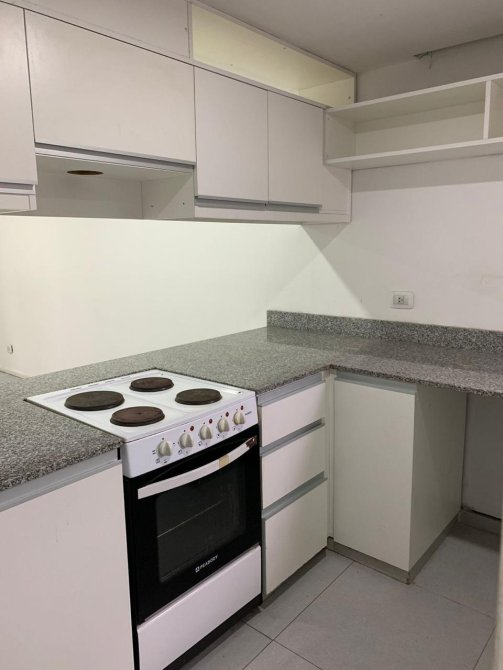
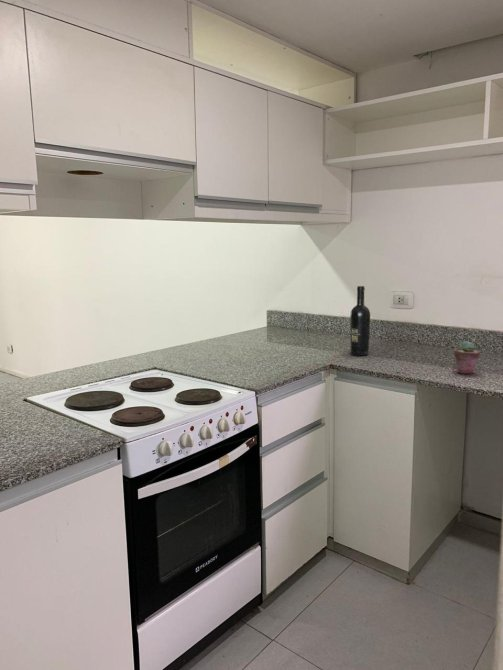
+ potted succulent [453,340,481,375]
+ wine bottle [349,285,371,357]
